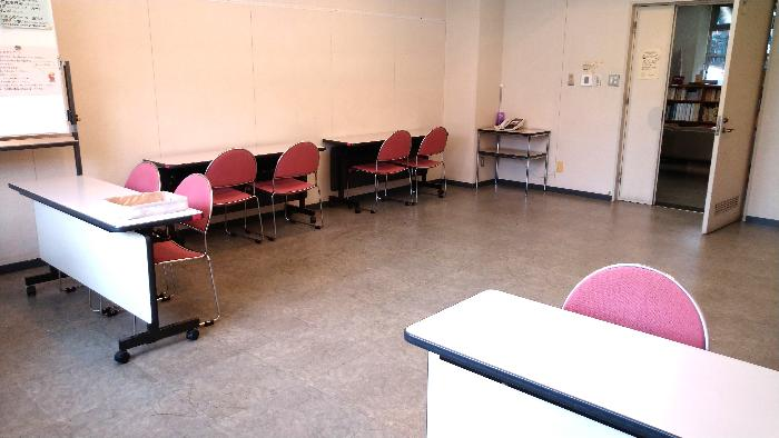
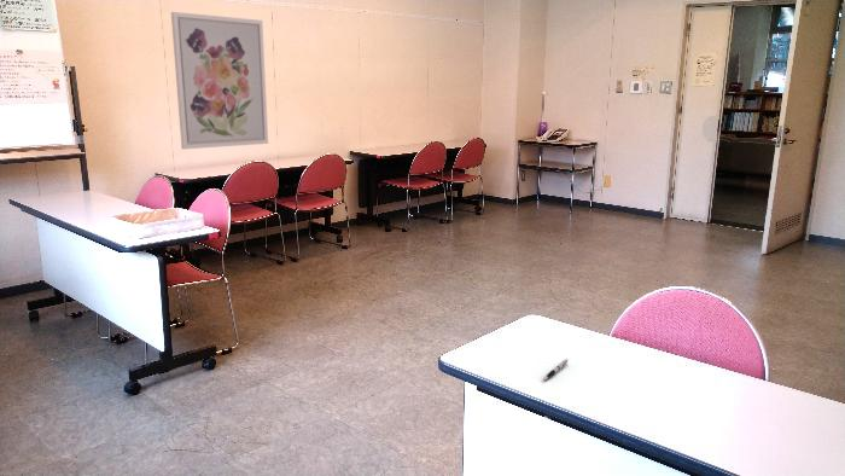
+ wall art [170,11,269,150]
+ pen [542,358,570,382]
